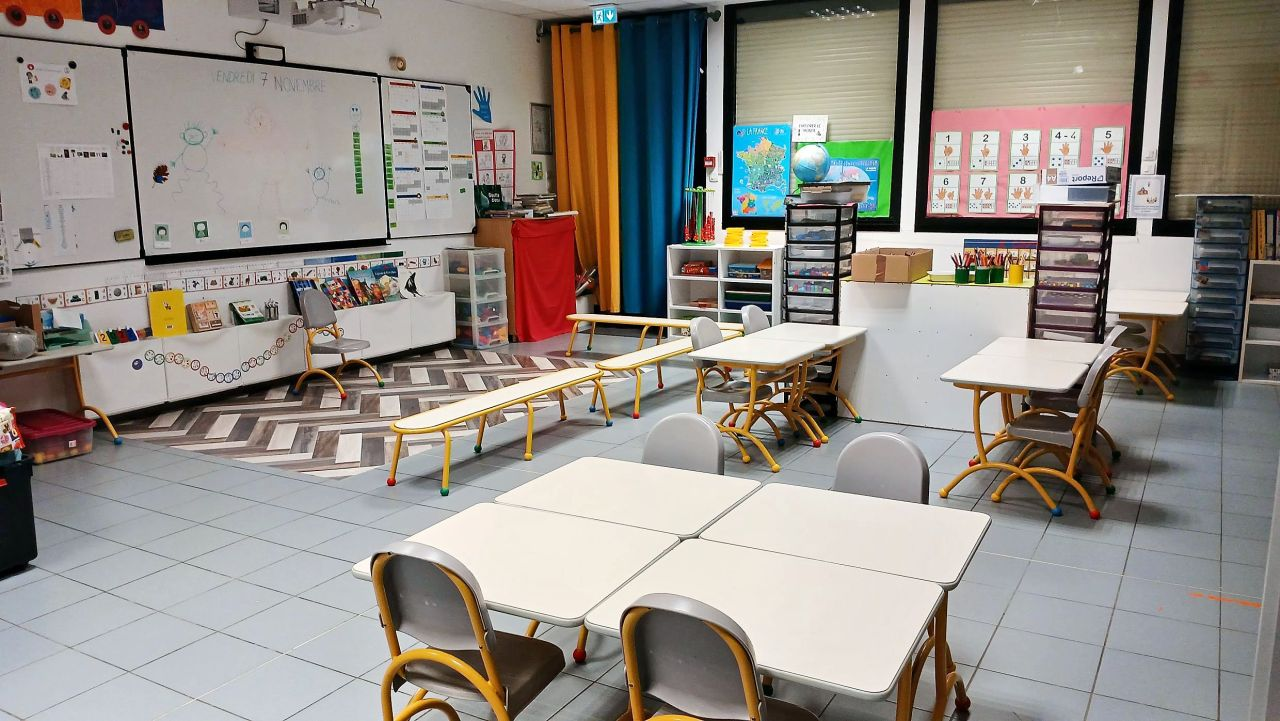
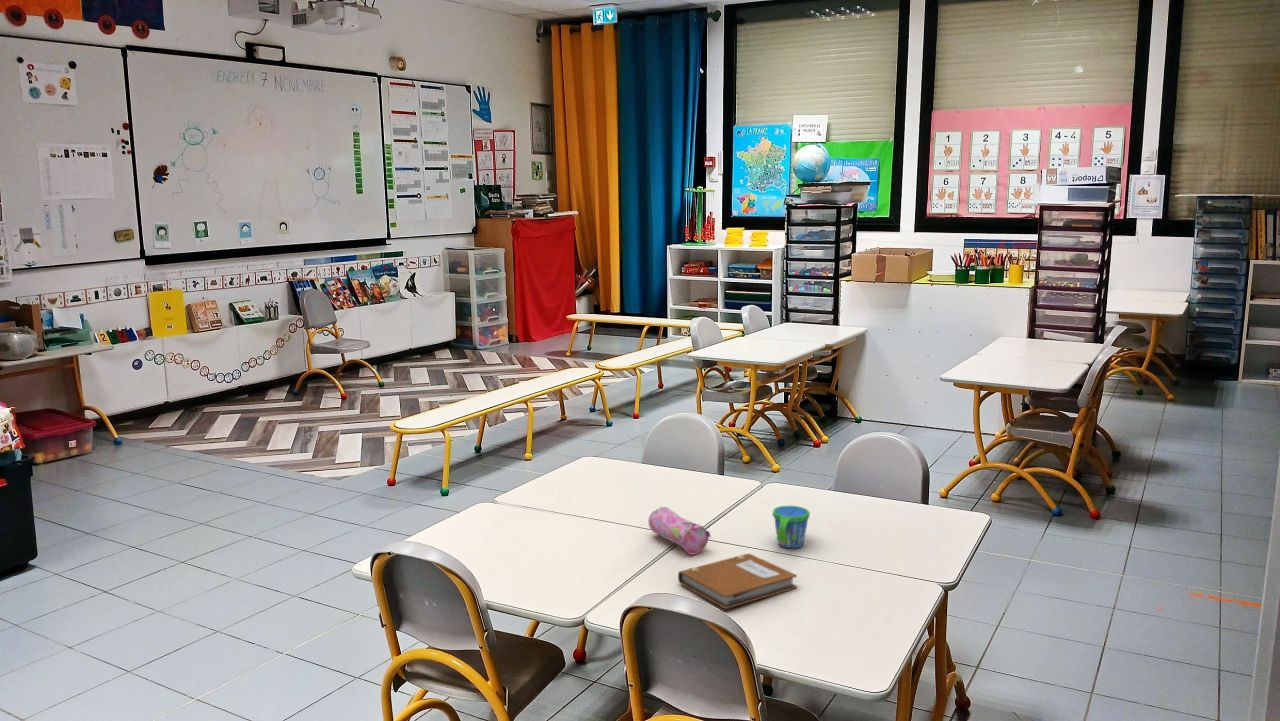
+ pencil case [647,506,712,555]
+ notebook [677,552,798,610]
+ snack cup [771,505,811,549]
